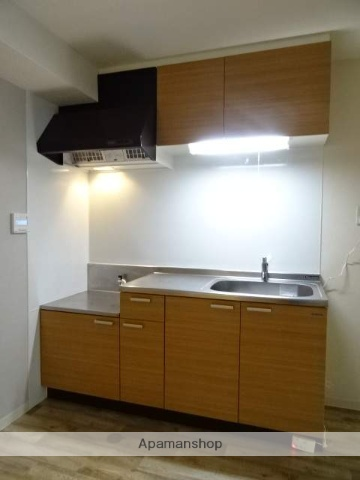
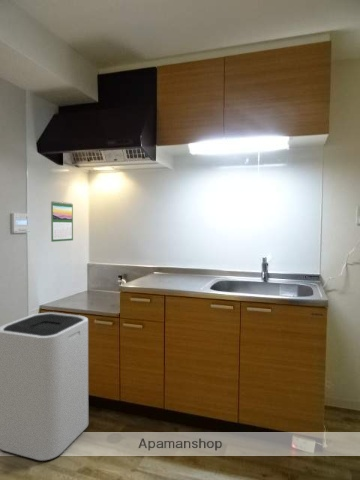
+ trash can [0,311,89,462]
+ calendar [50,200,74,243]
